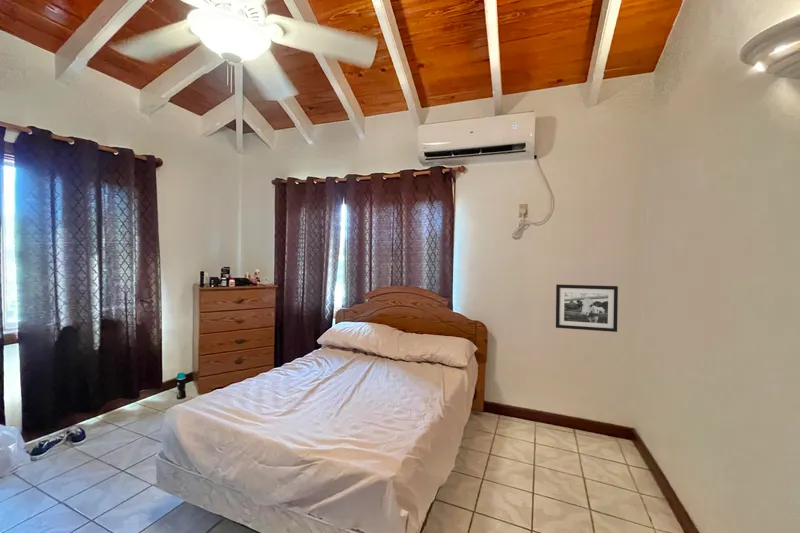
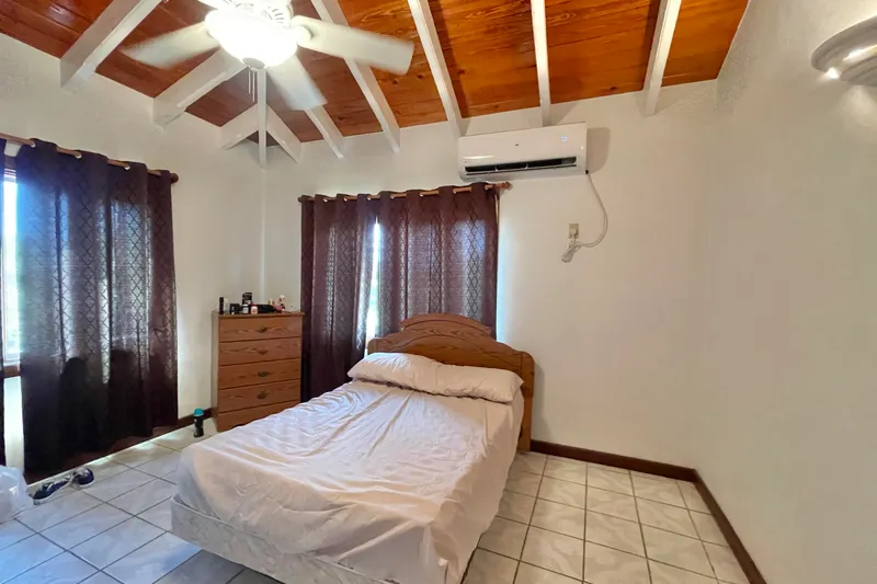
- picture frame [555,283,619,333]
